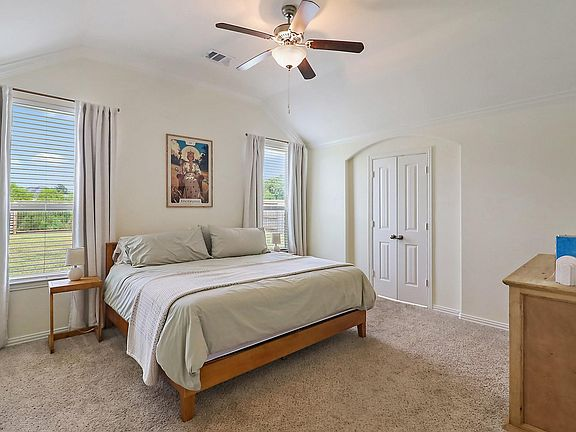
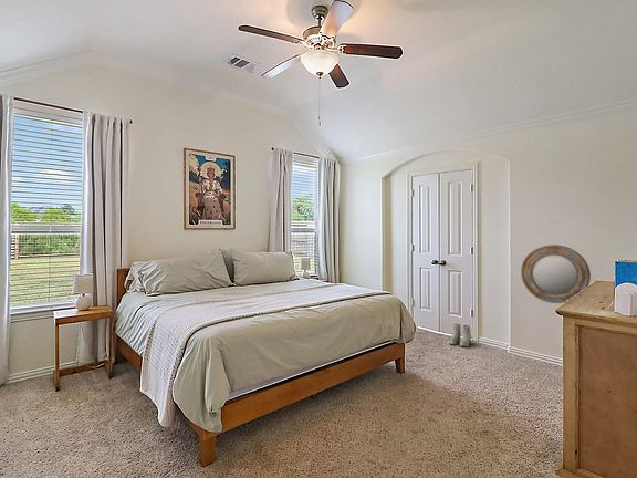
+ boots [448,323,472,347]
+ home mirror [520,243,592,304]
